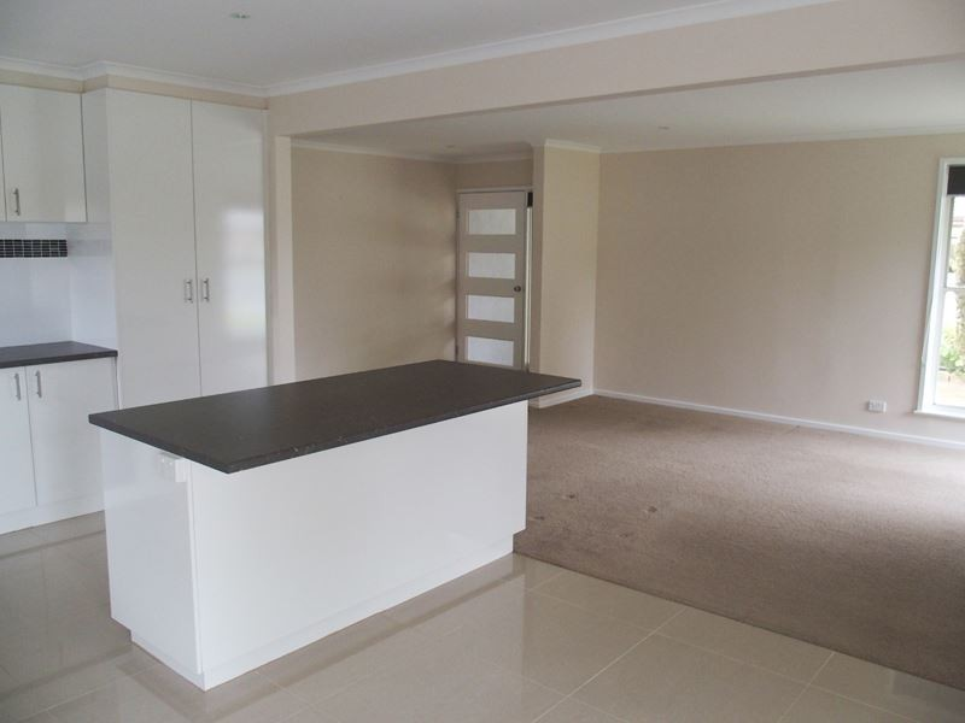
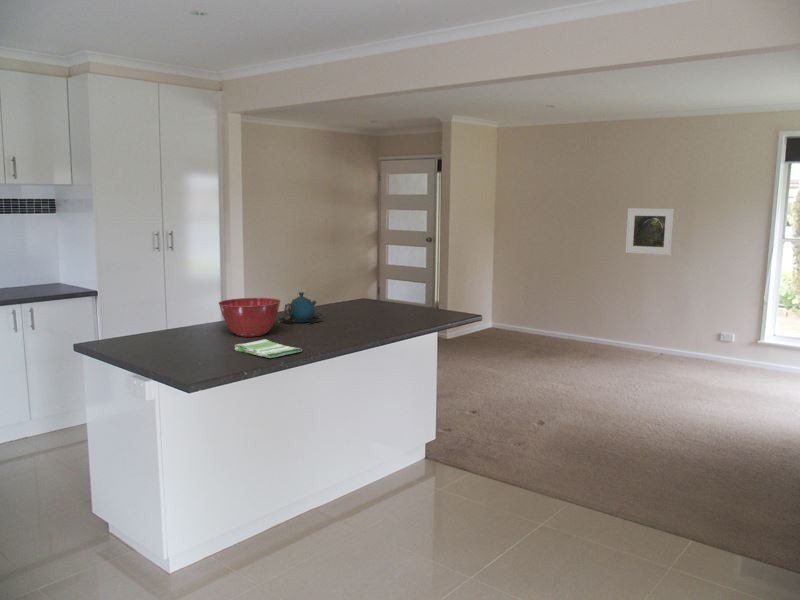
+ teapot [280,291,324,325]
+ mixing bowl [217,297,282,337]
+ dish towel [234,338,303,359]
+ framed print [625,207,675,256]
